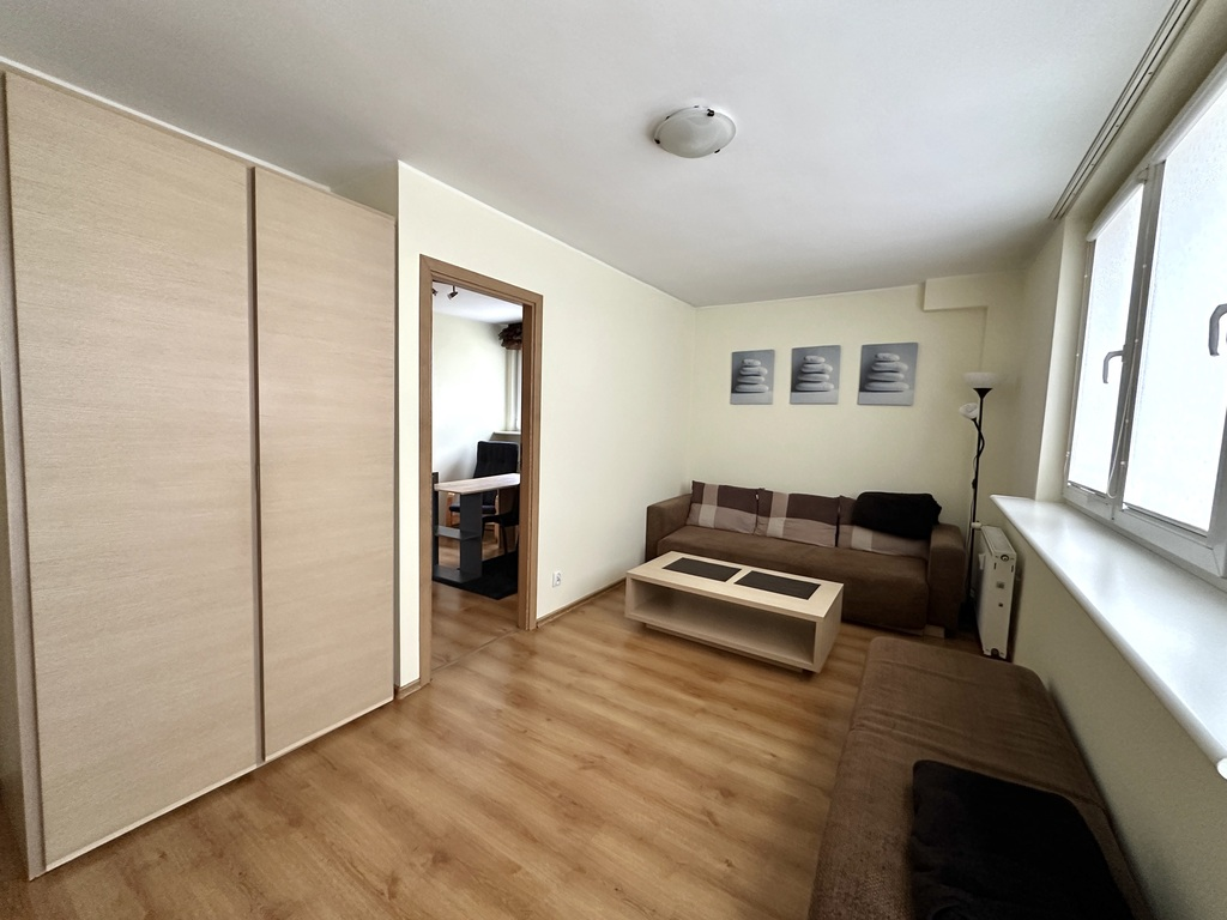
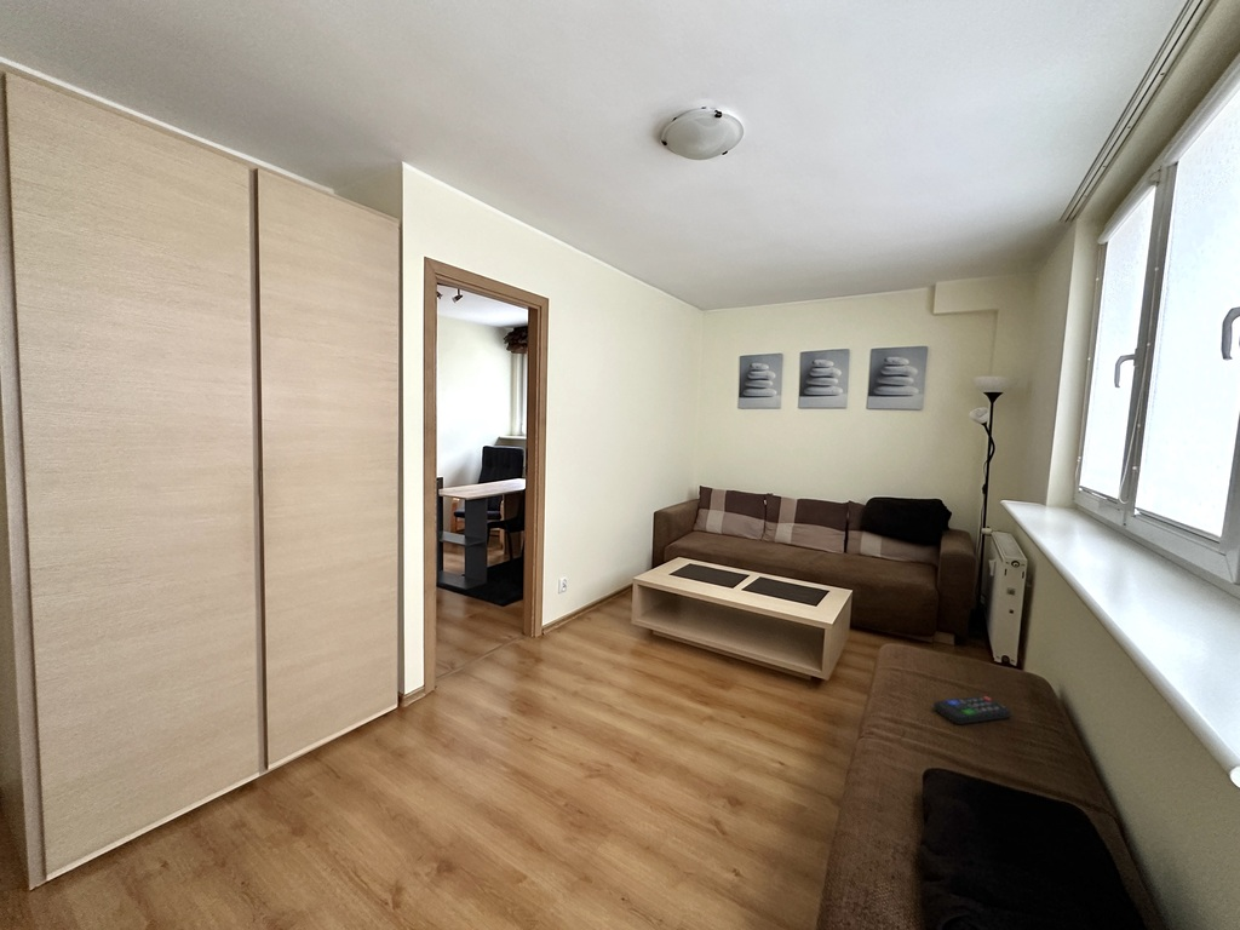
+ remote control [932,695,1012,725]
